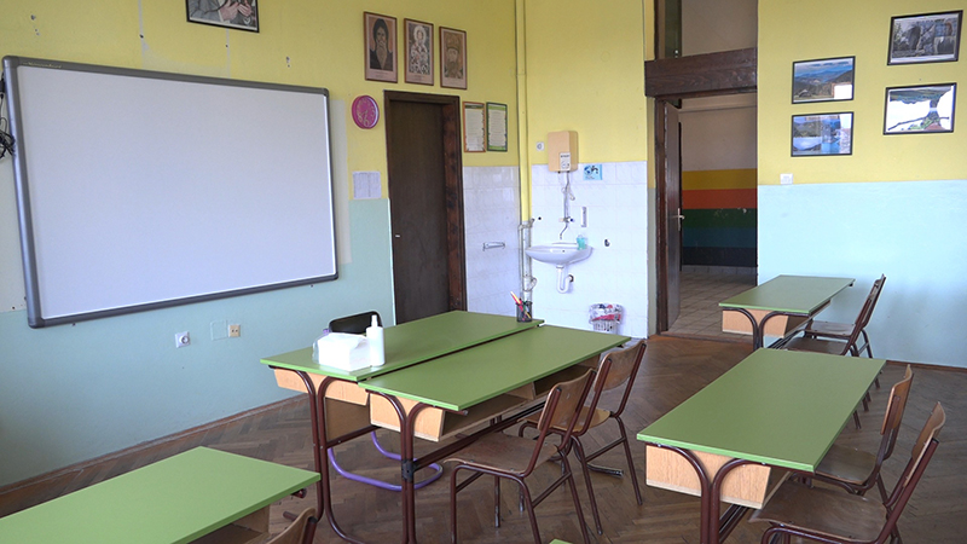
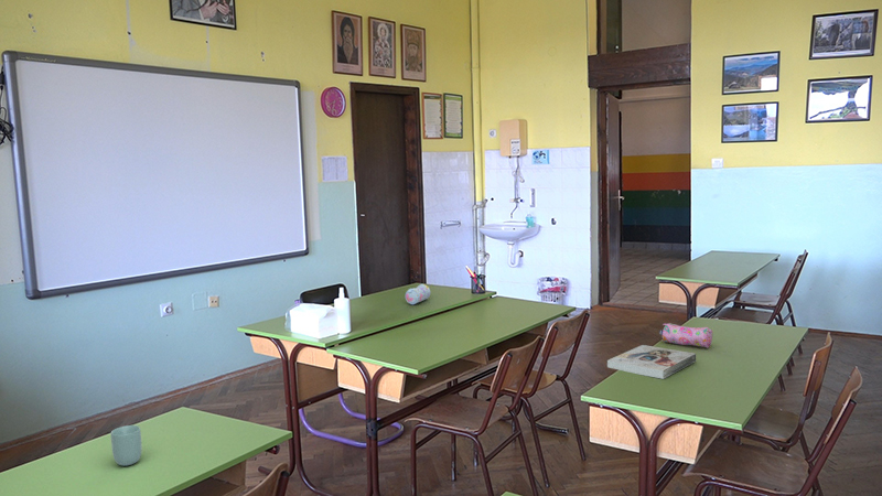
+ pencil case [658,322,713,348]
+ cup [110,424,143,467]
+ book [606,344,697,380]
+ pencil case [405,283,431,305]
